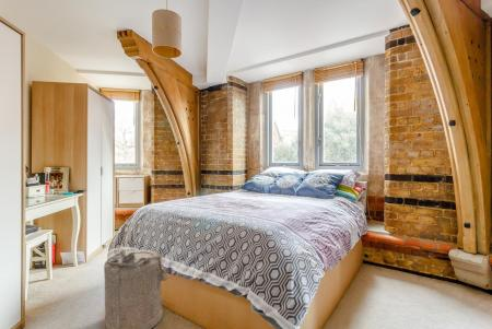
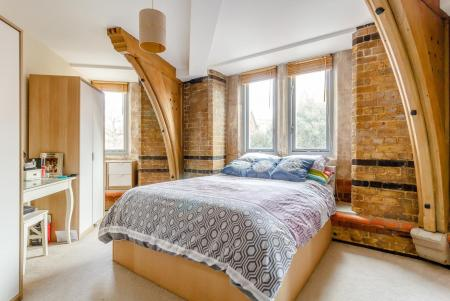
- laundry hamper [103,249,169,329]
